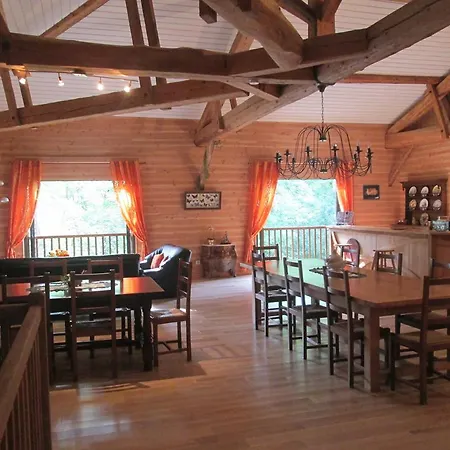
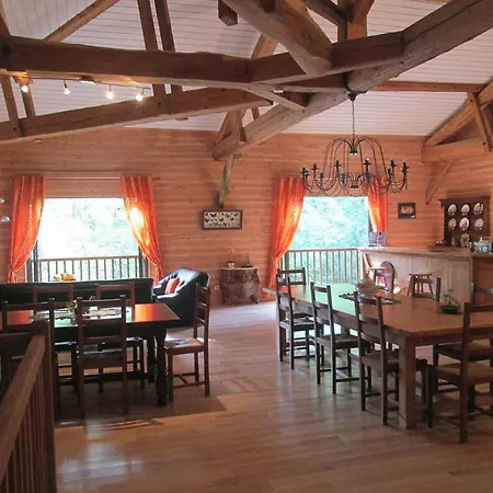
+ terrarium [436,288,463,314]
